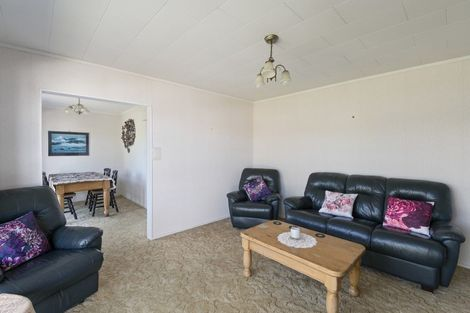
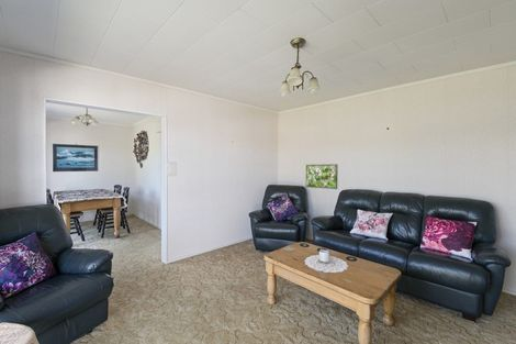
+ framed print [305,163,338,190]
